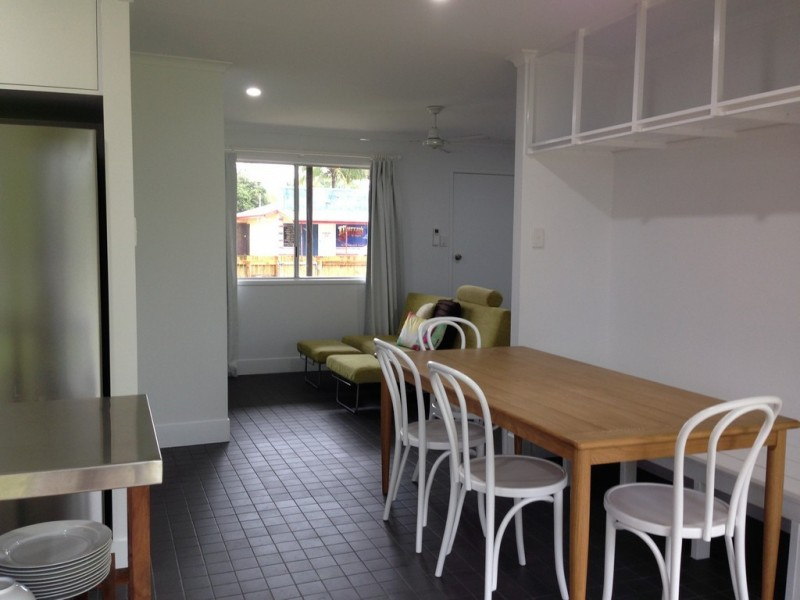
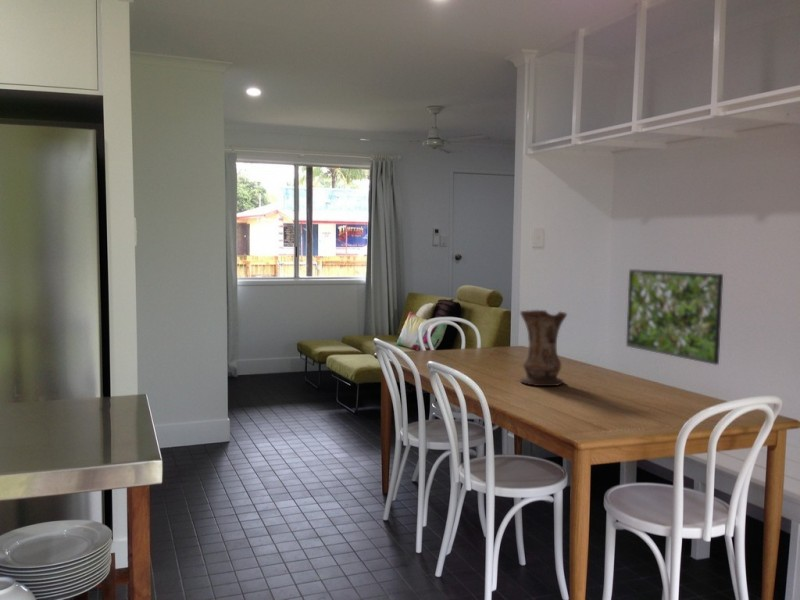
+ vase [519,309,568,387]
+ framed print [625,268,724,366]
